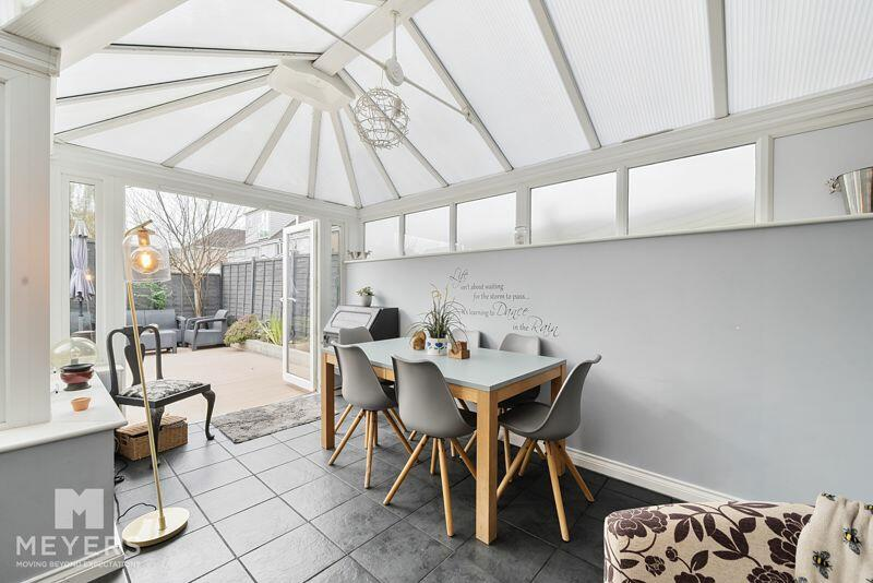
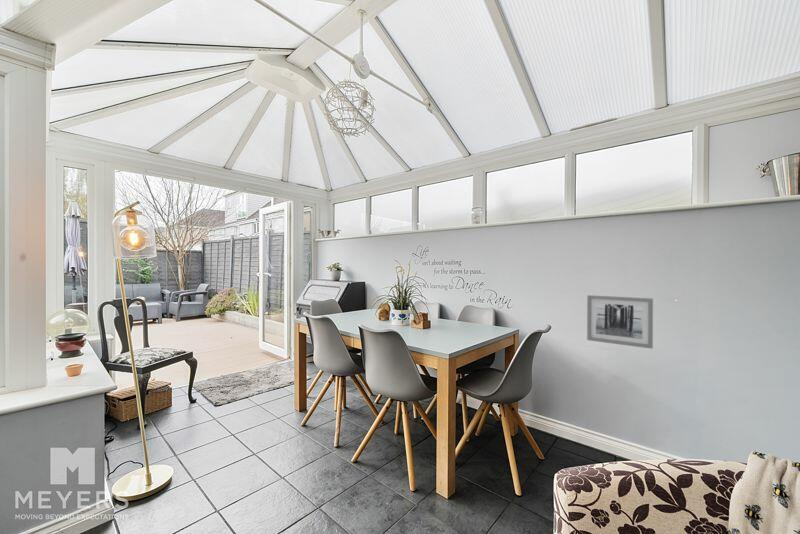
+ wall art [586,294,654,350]
